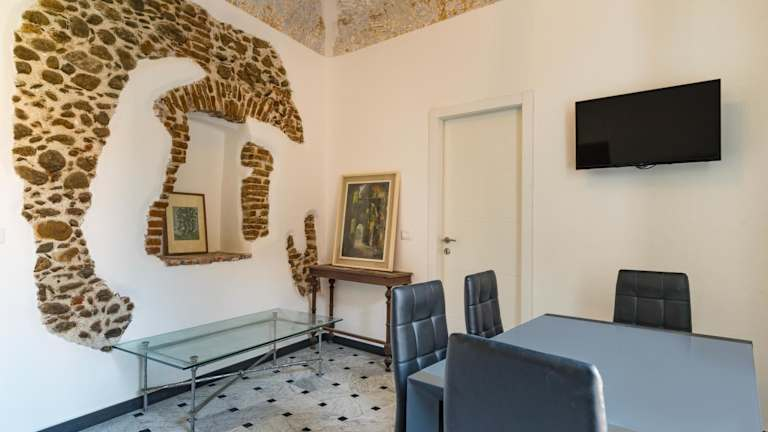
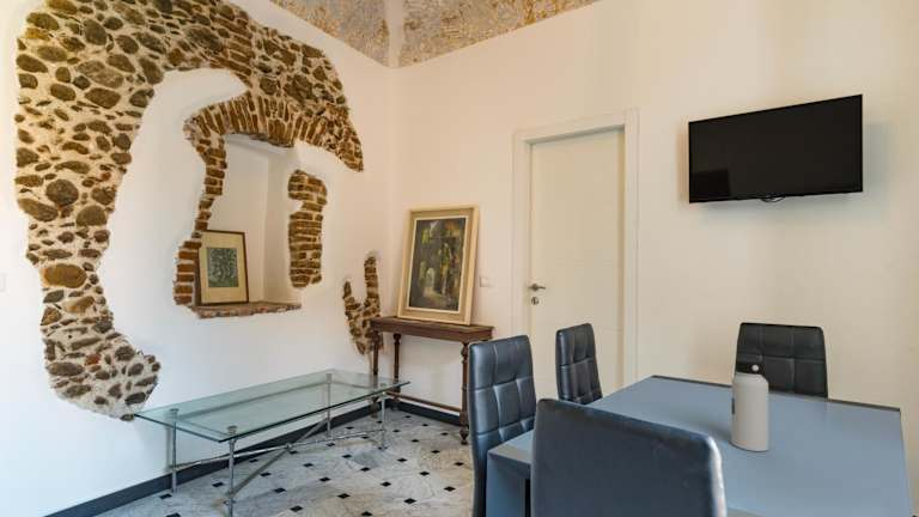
+ water bottle [730,357,769,452]
